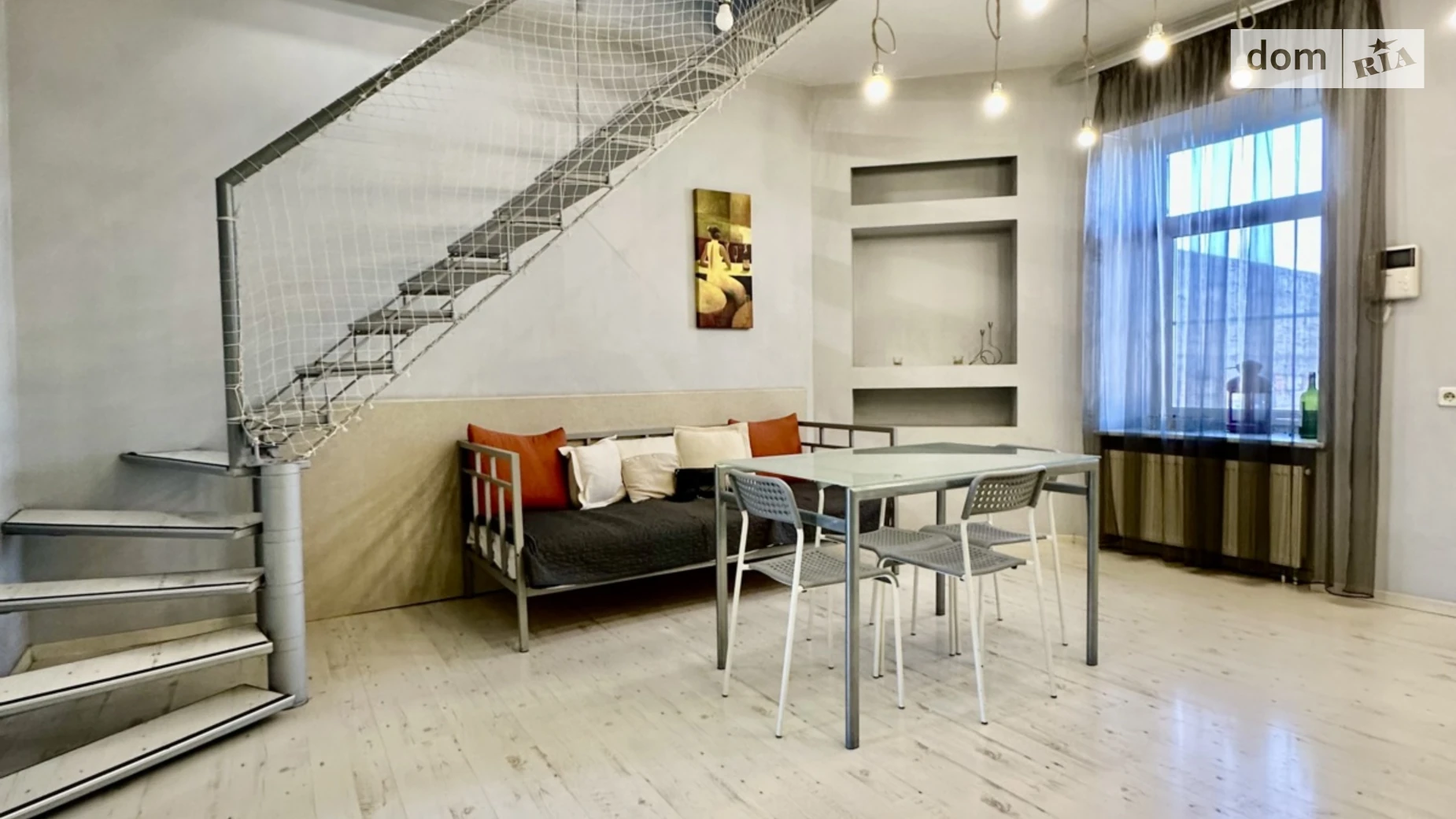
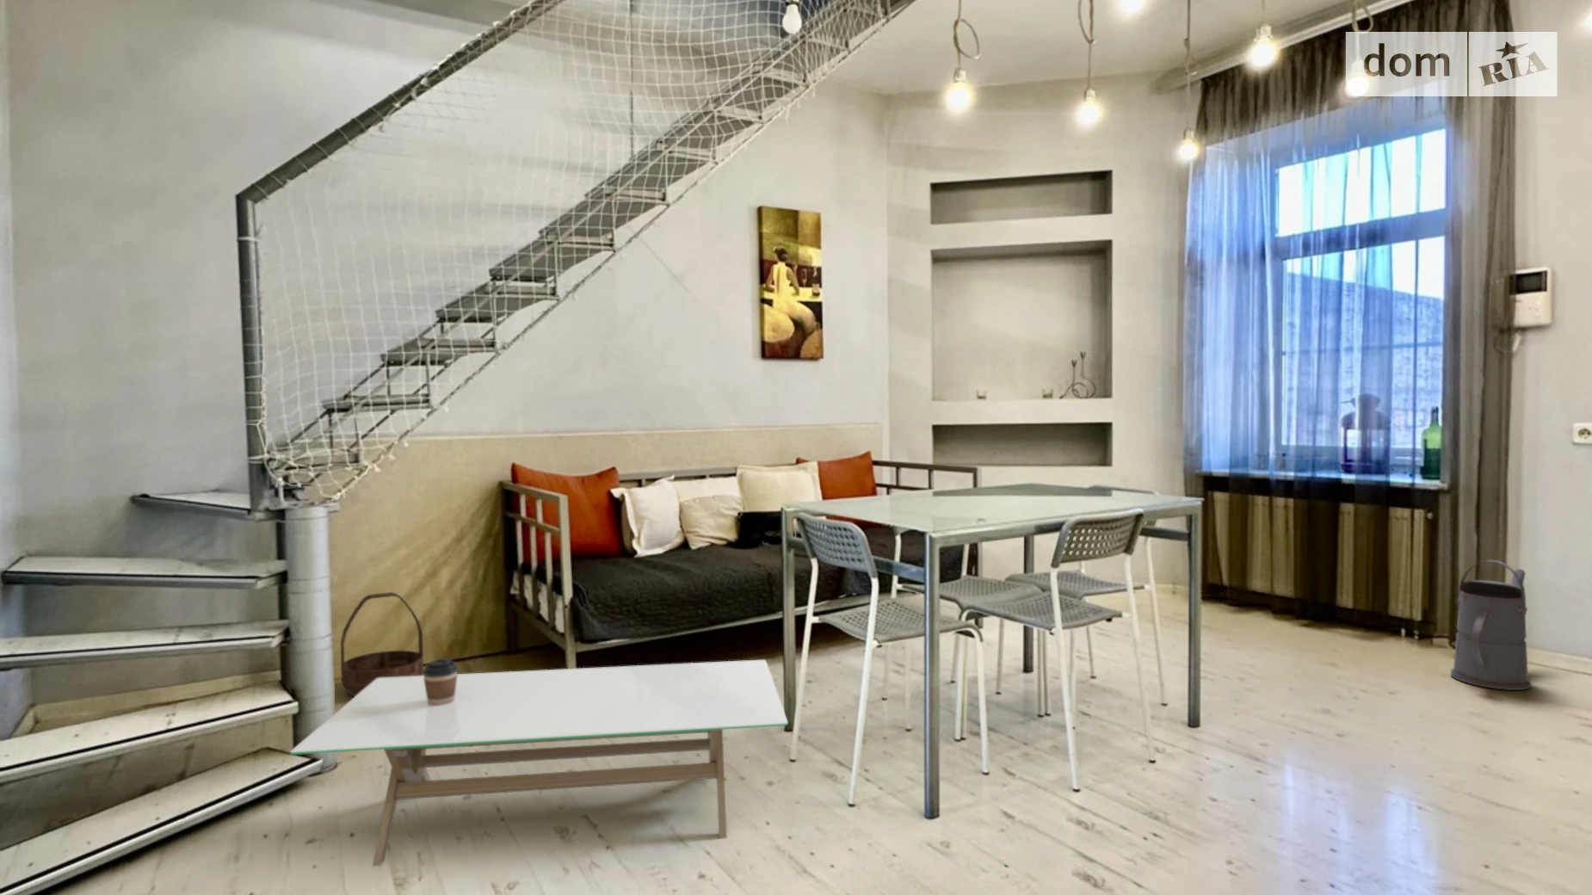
+ watering can [1450,560,1532,691]
+ basket [340,591,424,697]
+ coffee table [289,659,788,867]
+ coffee cup [422,657,458,706]
